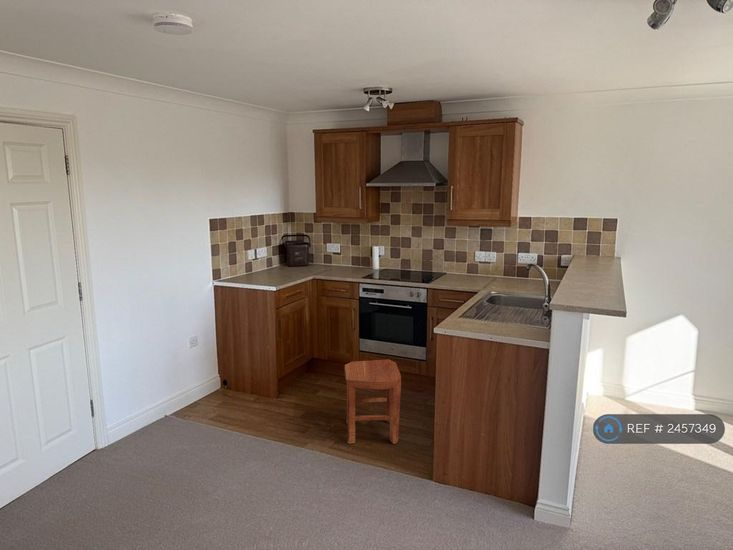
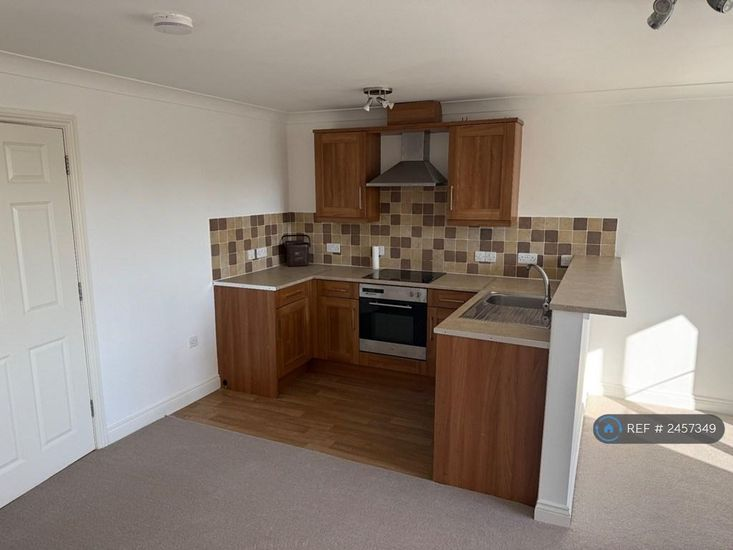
- stool [344,358,402,444]
